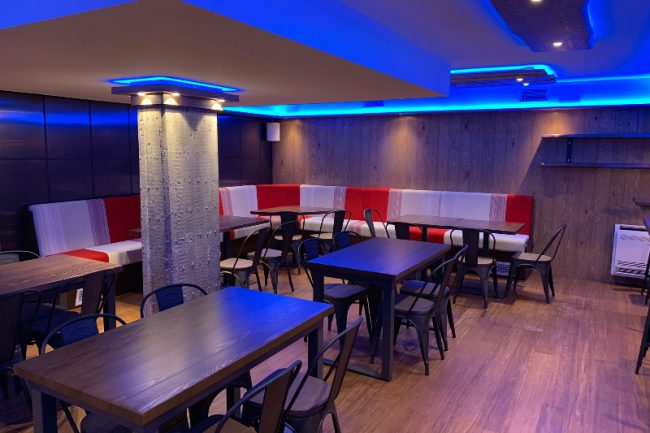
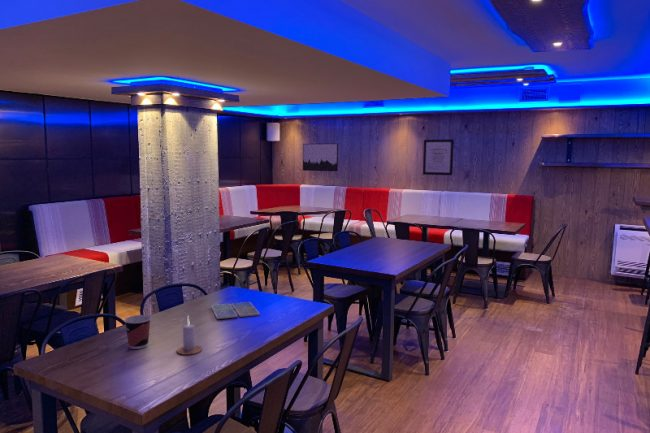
+ wall art [422,138,455,176]
+ drink coaster [210,301,261,320]
+ wall art [302,143,339,172]
+ cup [123,314,152,350]
+ candle [176,316,203,356]
